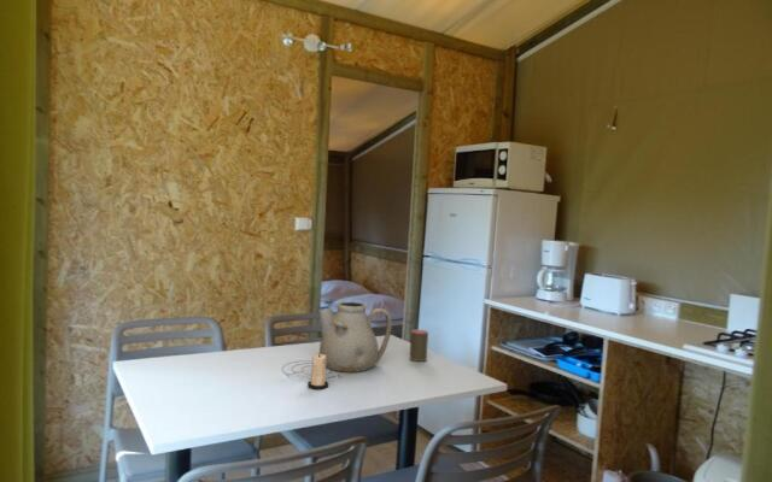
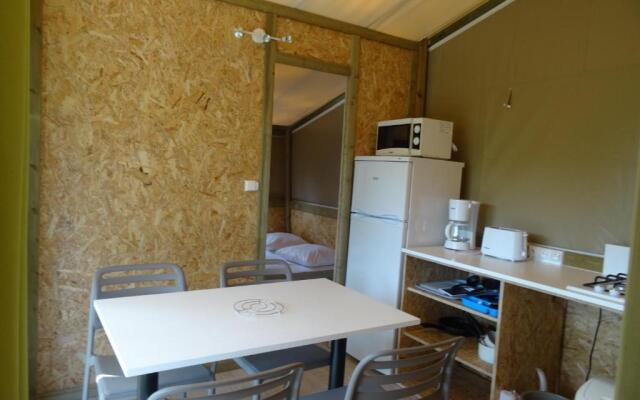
- candle [306,352,329,390]
- cup [408,329,429,363]
- teapot [315,300,393,374]
